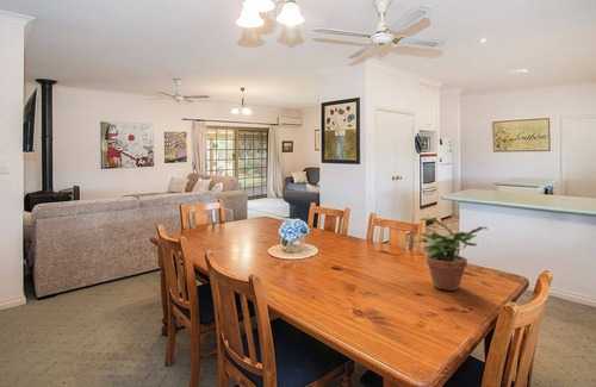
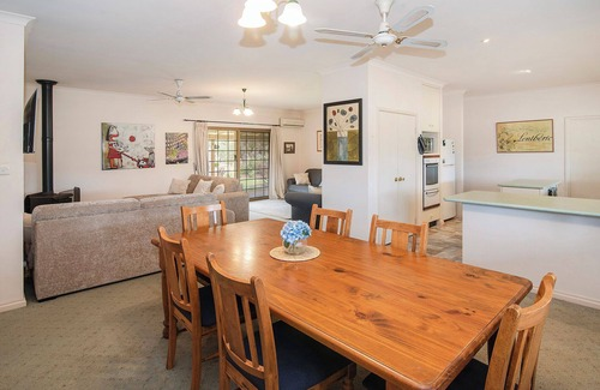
- potted plant [416,217,489,292]
